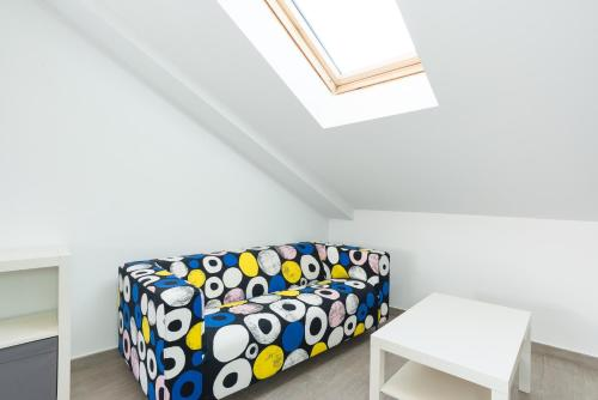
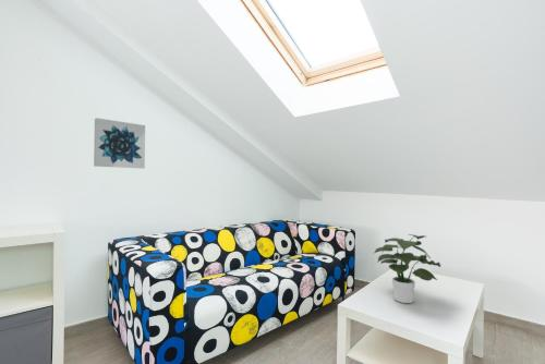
+ potted plant [374,233,441,304]
+ wall art [93,117,146,170]
